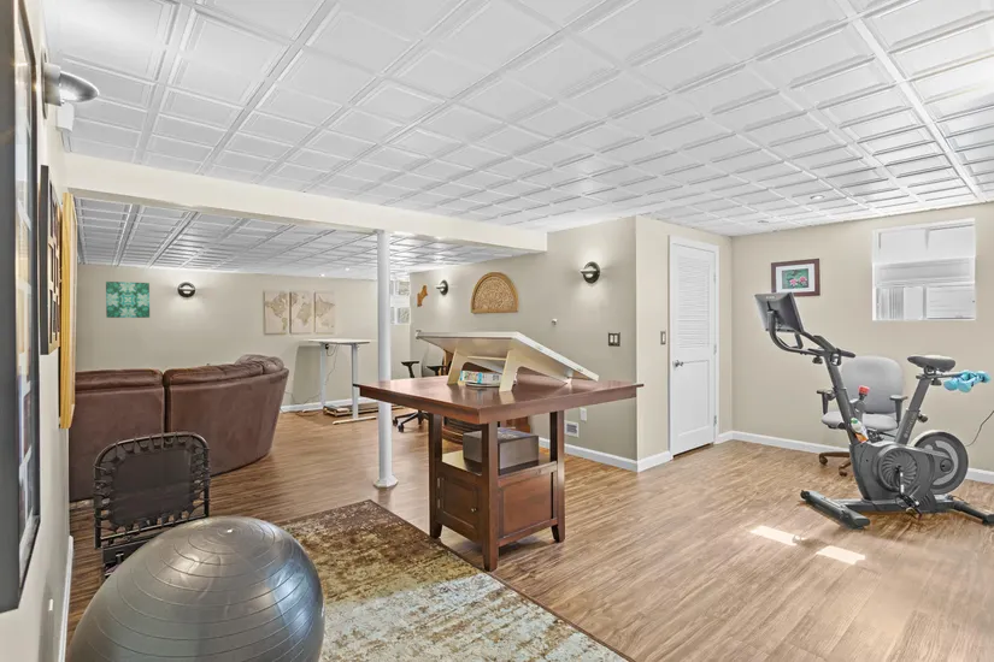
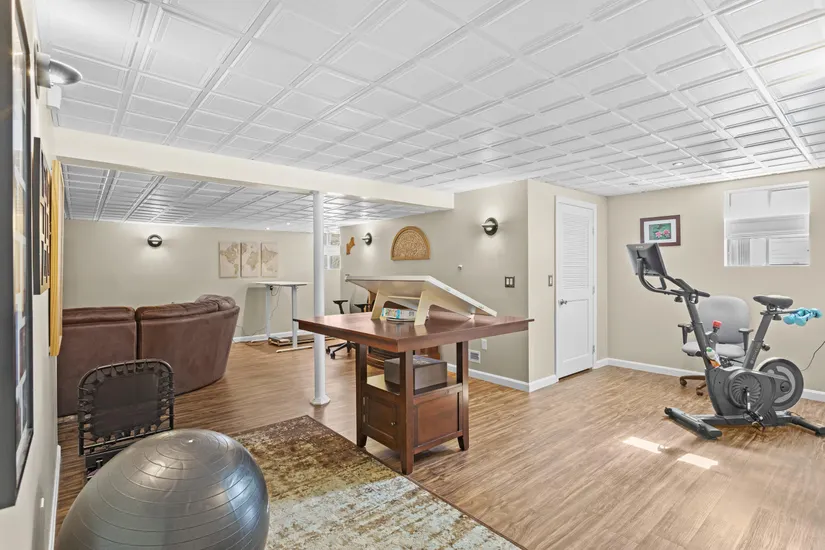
- wall art [105,280,151,319]
